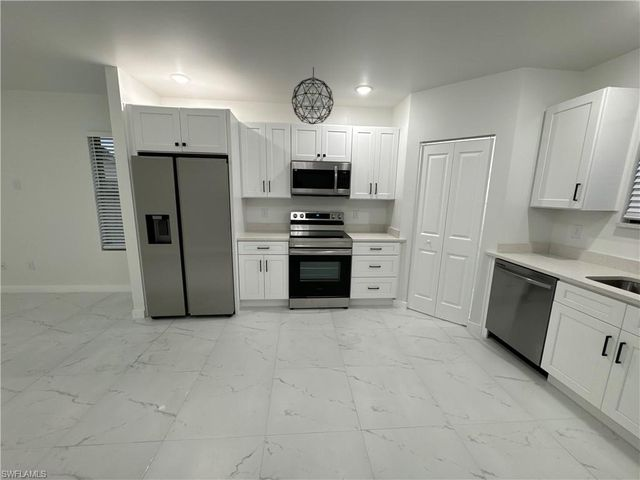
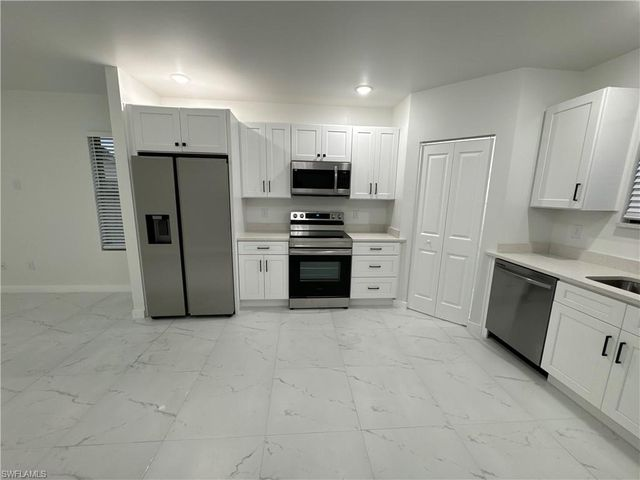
- pendant light [291,66,335,125]
